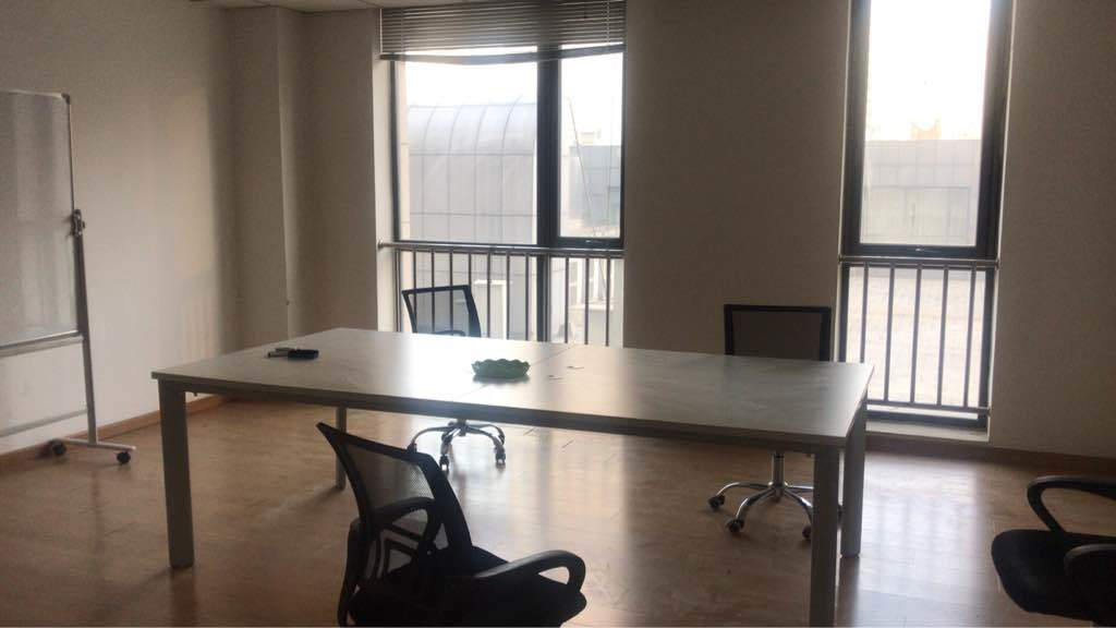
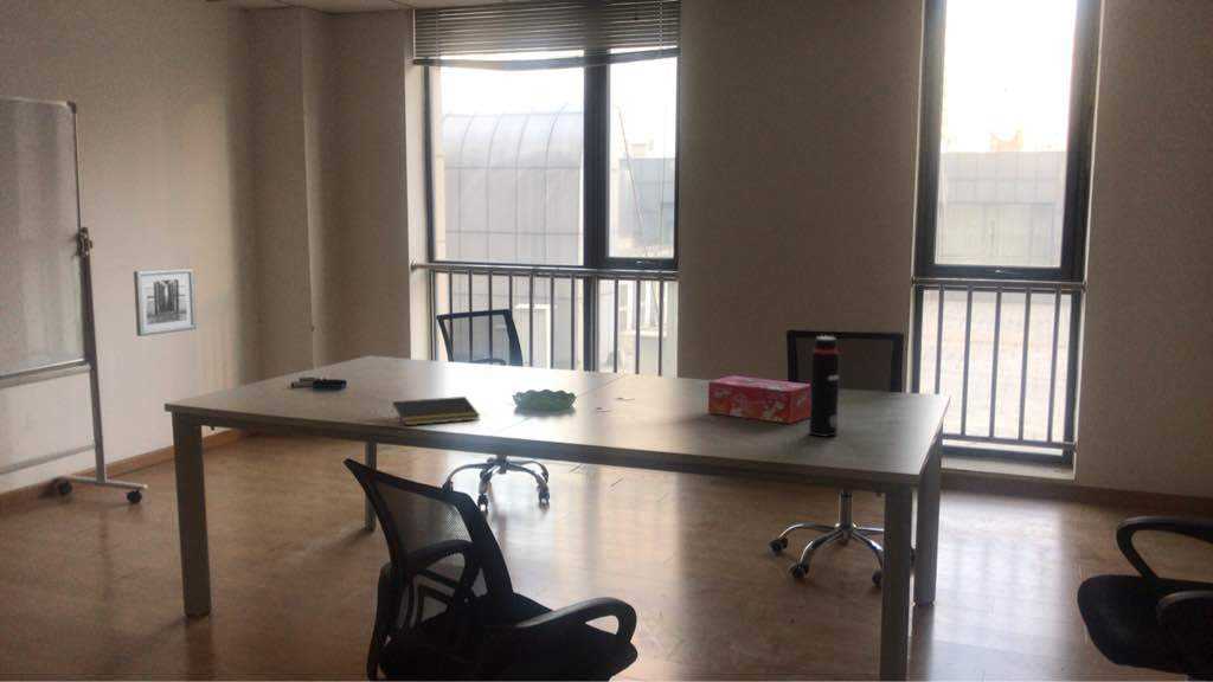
+ wall art [133,268,198,337]
+ notepad [391,395,481,426]
+ tissue box [707,374,810,425]
+ water bottle [808,335,841,438]
